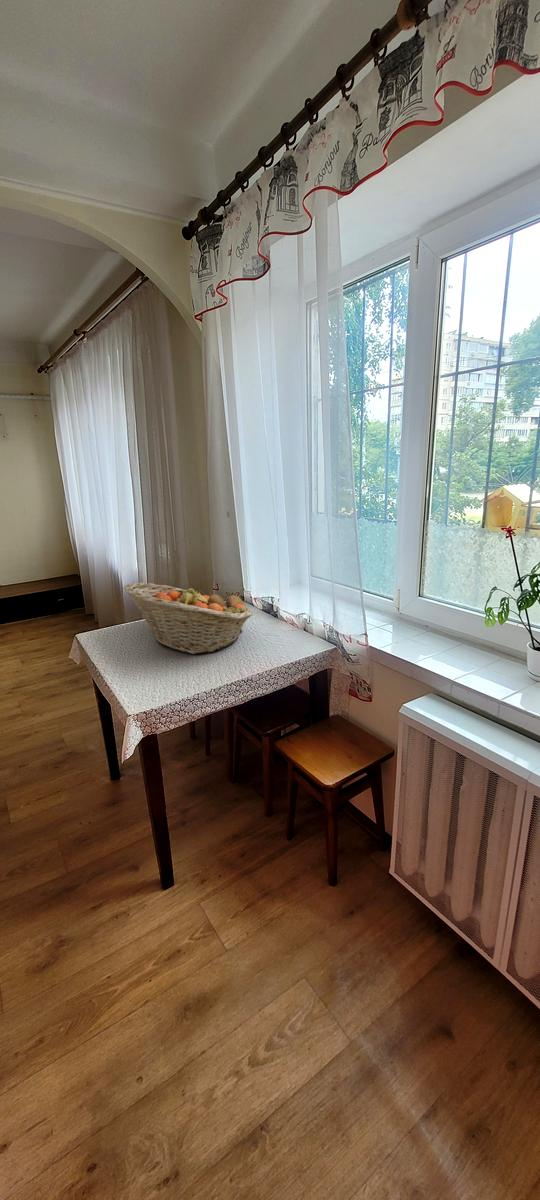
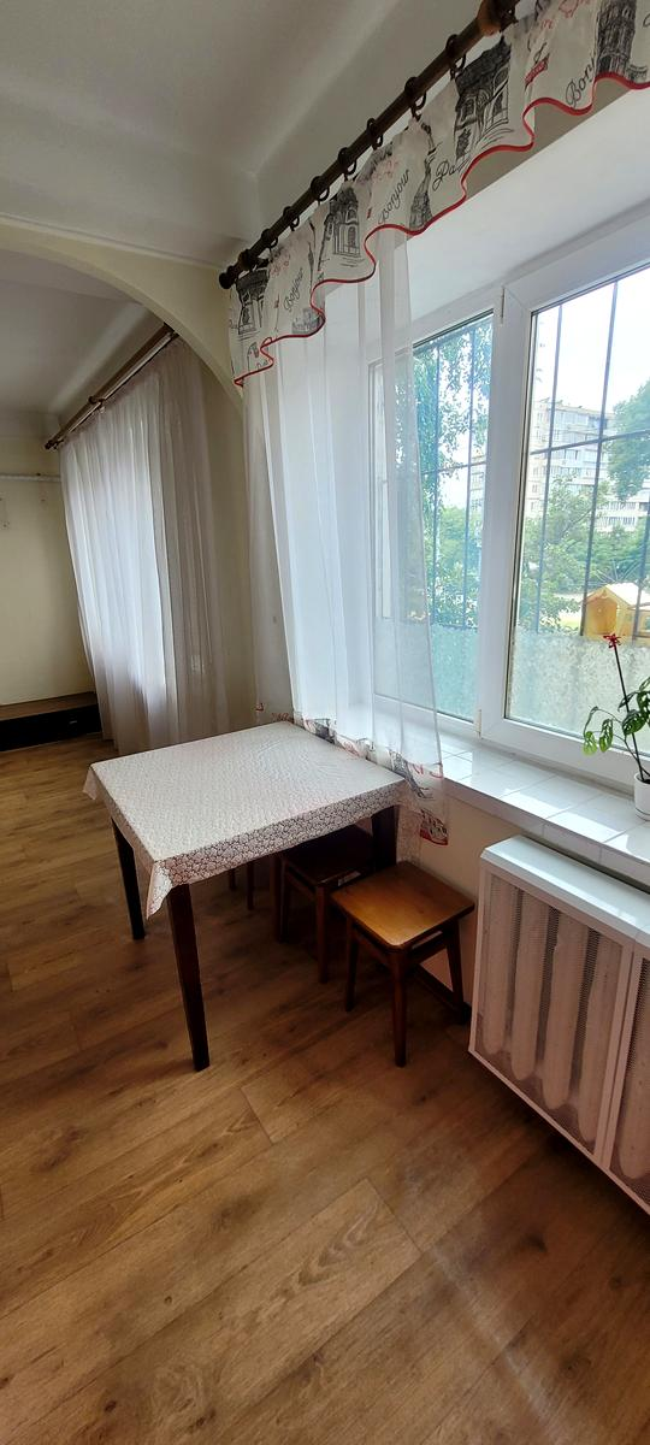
- fruit basket [123,582,253,655]
